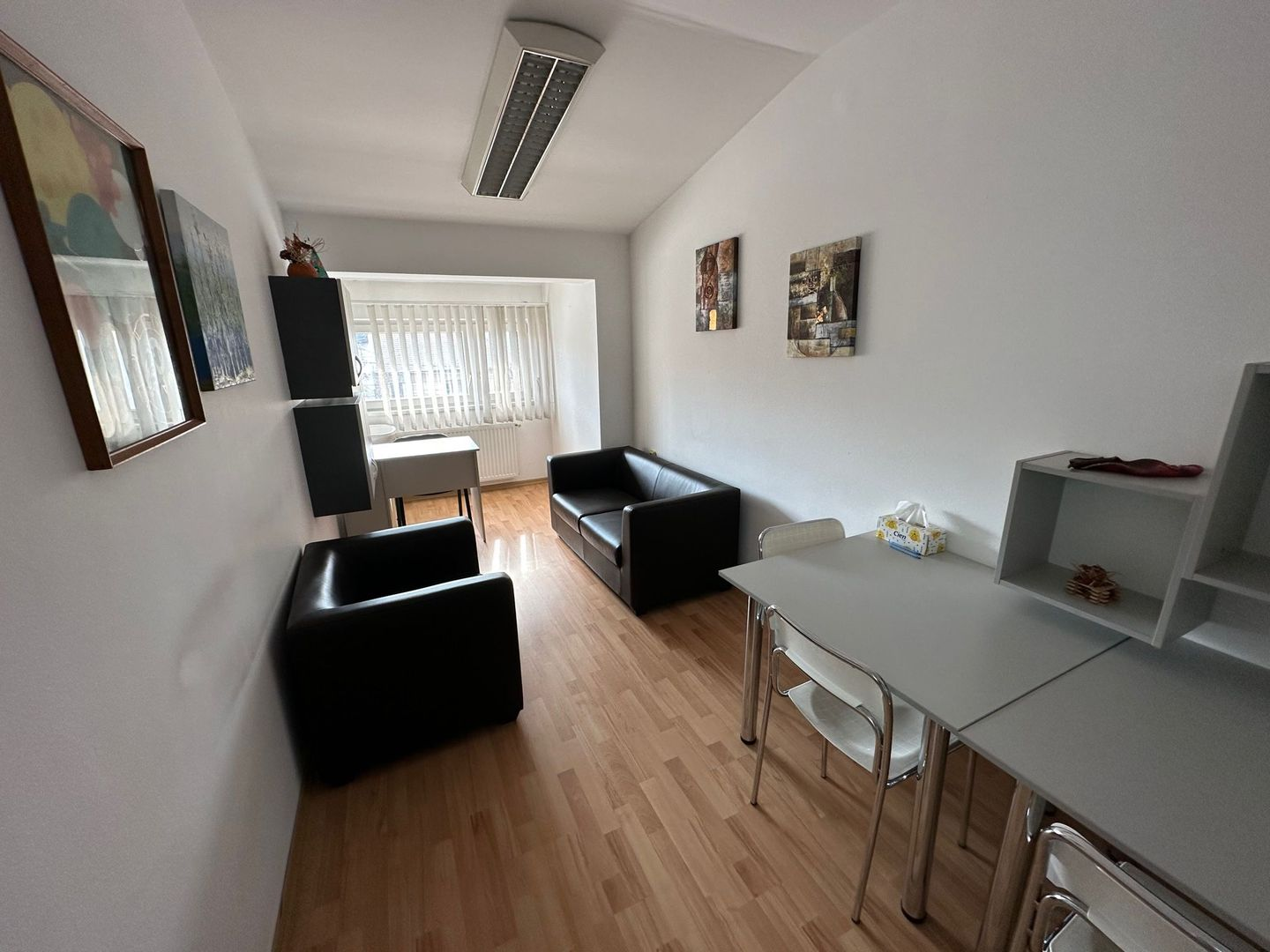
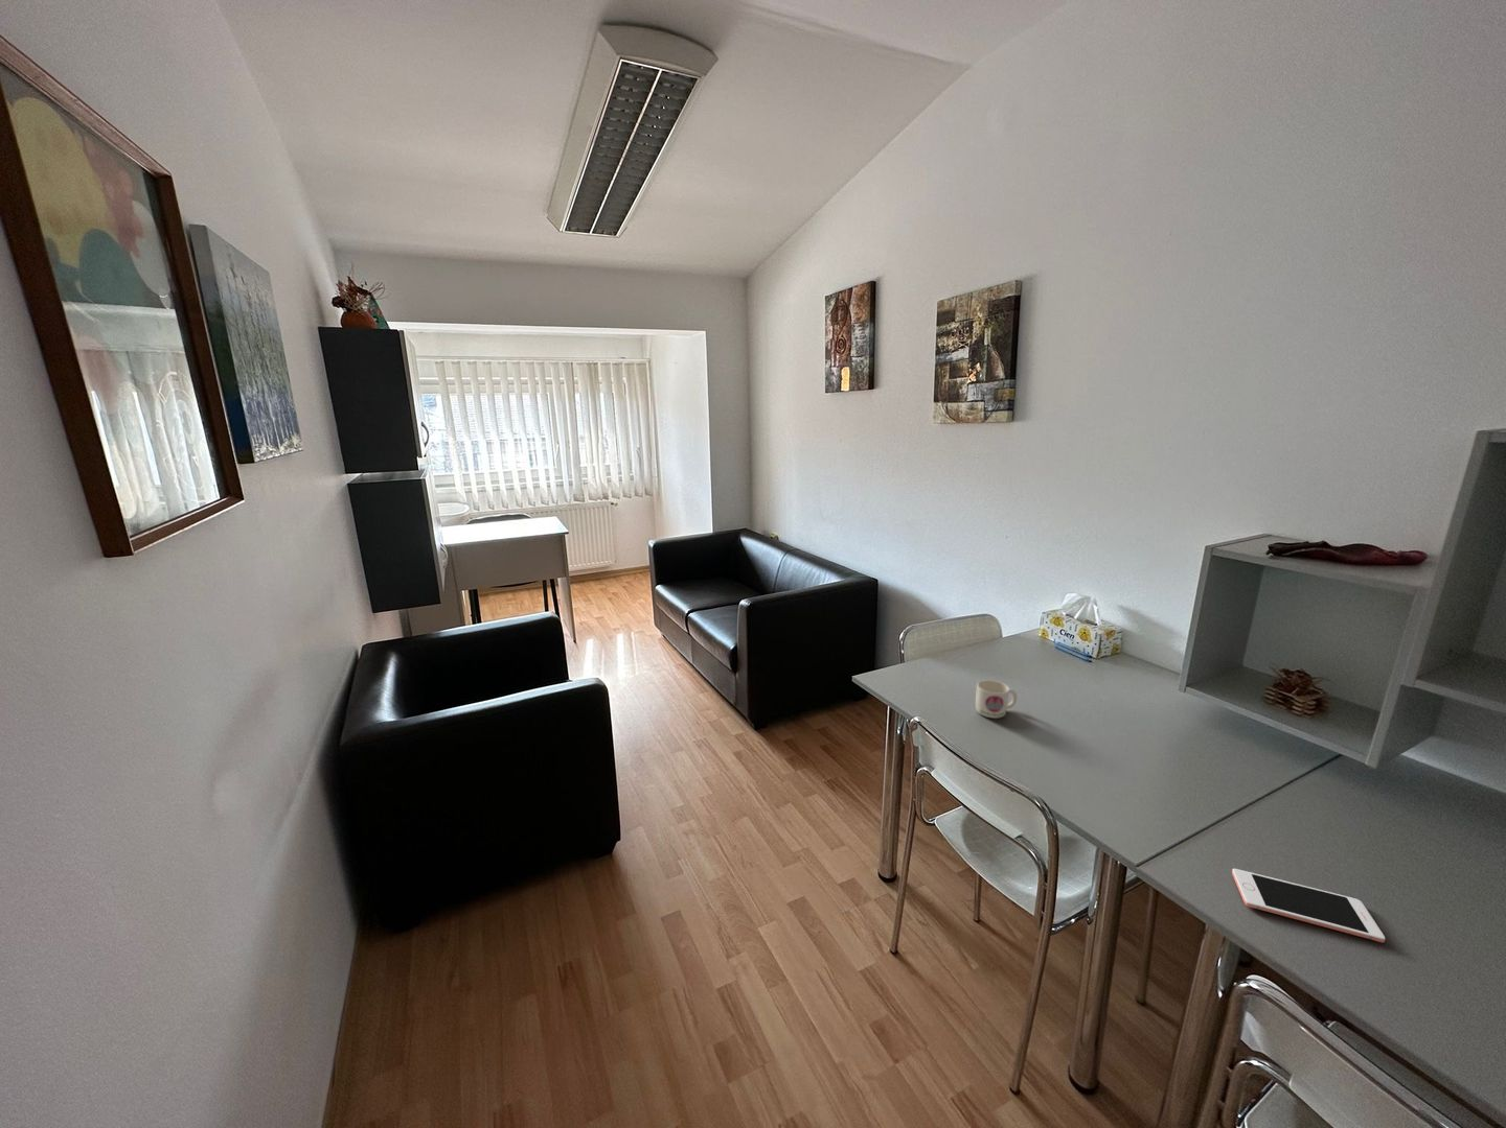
+ cell phone [1231,869,1386,943]
+ mug [975,679,1017,719]
